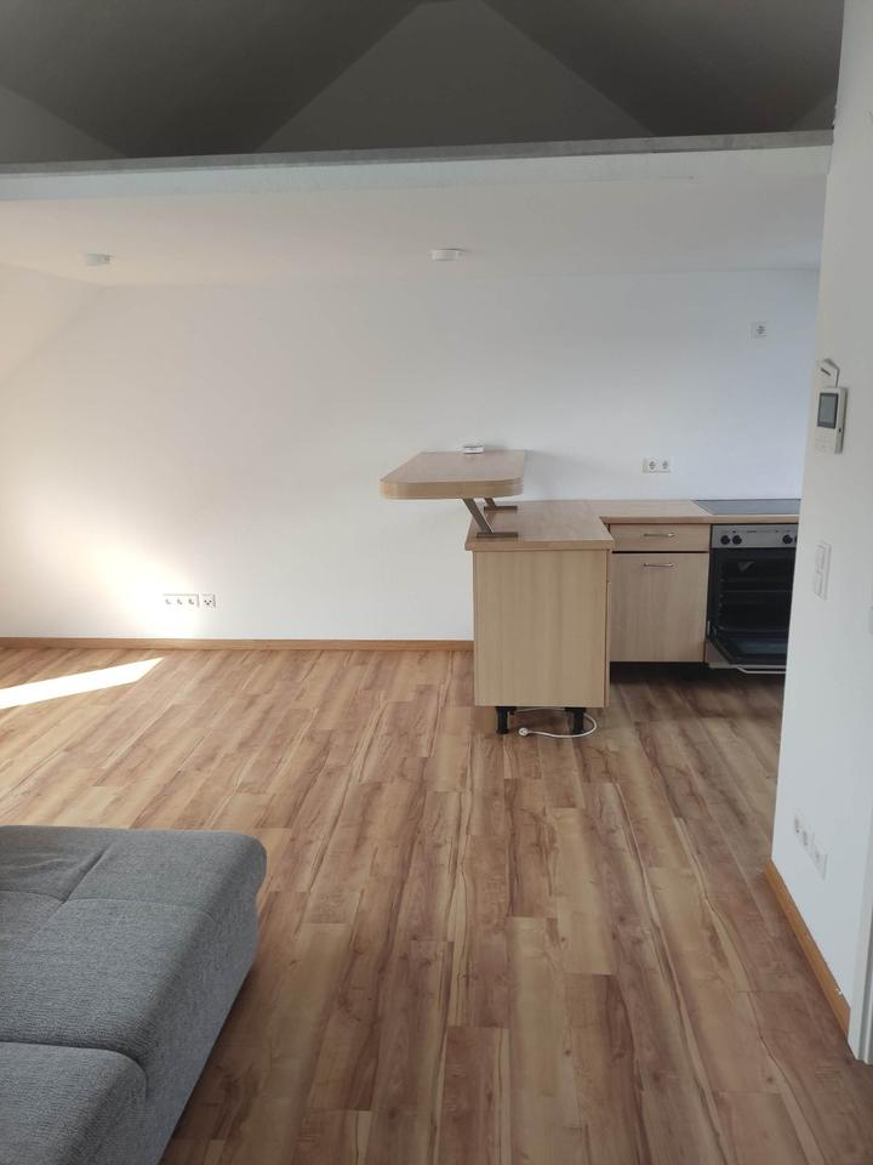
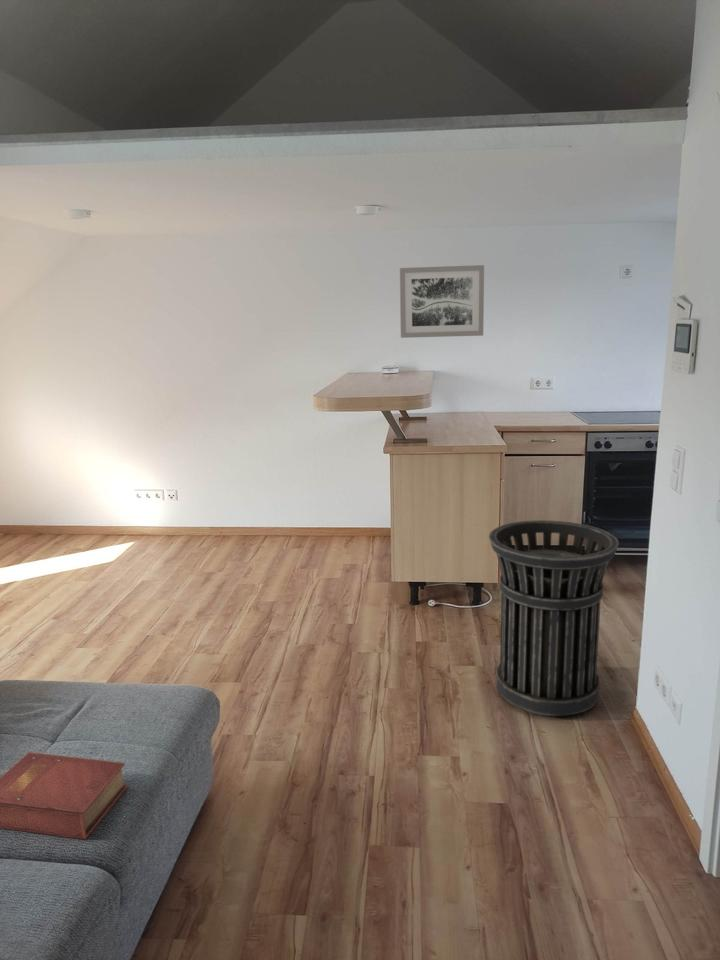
+ book [0,751,129,841]
+ wall art [399,264,485,339]
+ trash can [488,519,620,717]
